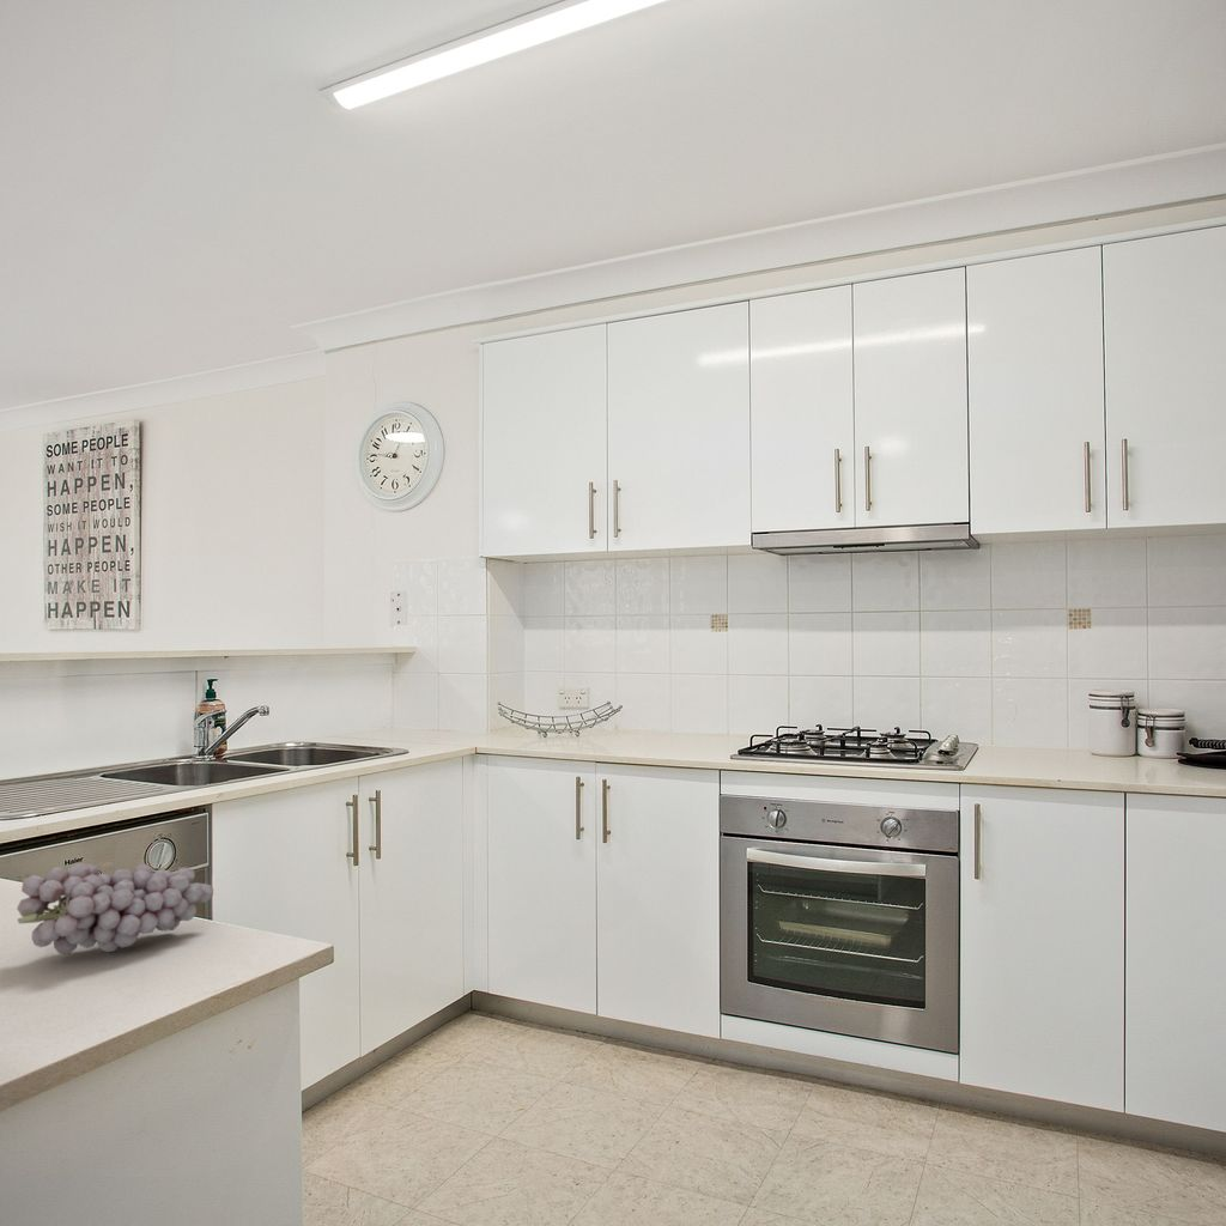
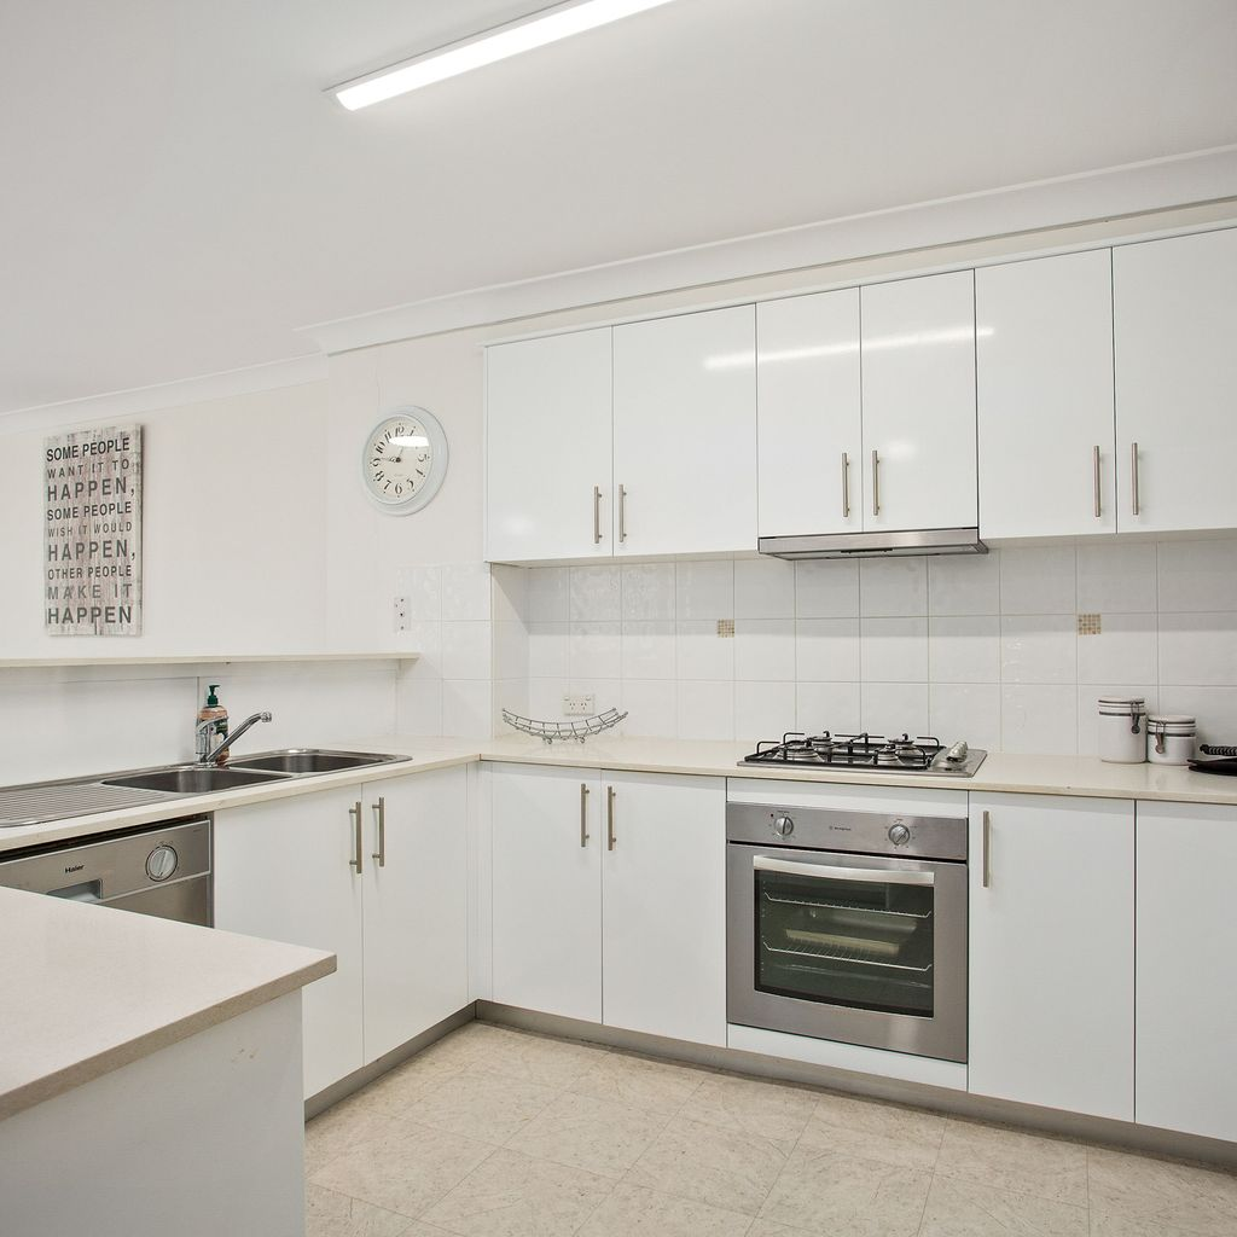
- fruit [16,862,214,955]
